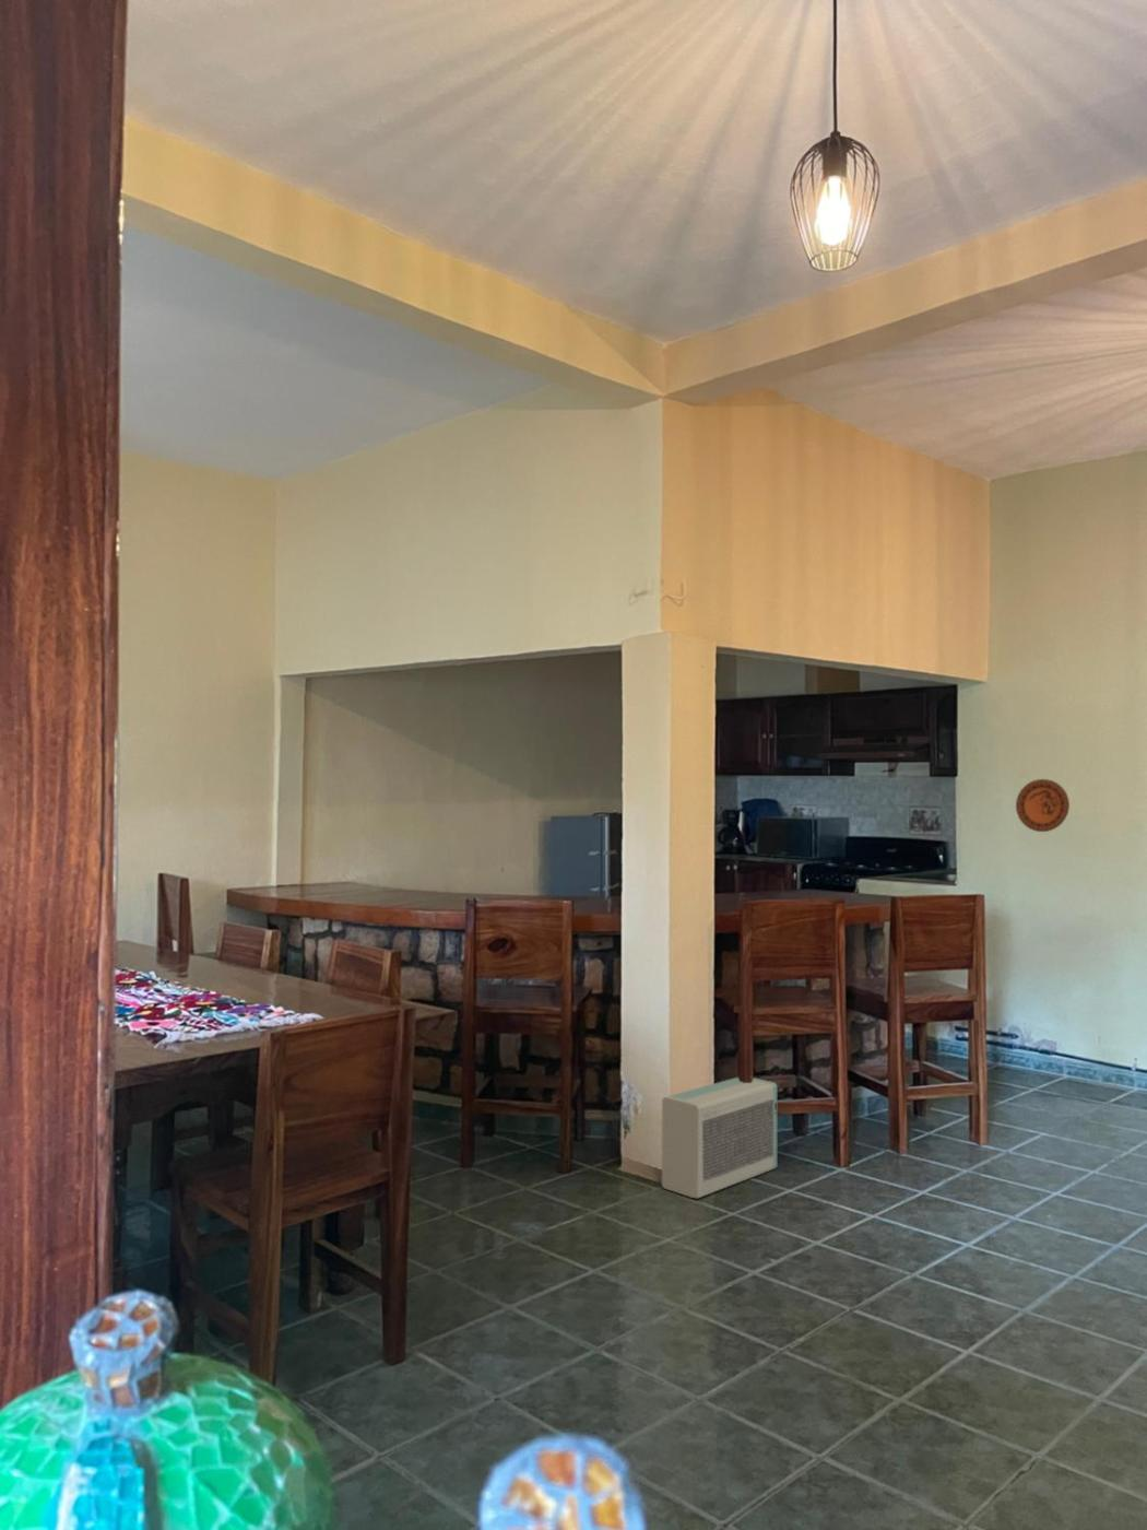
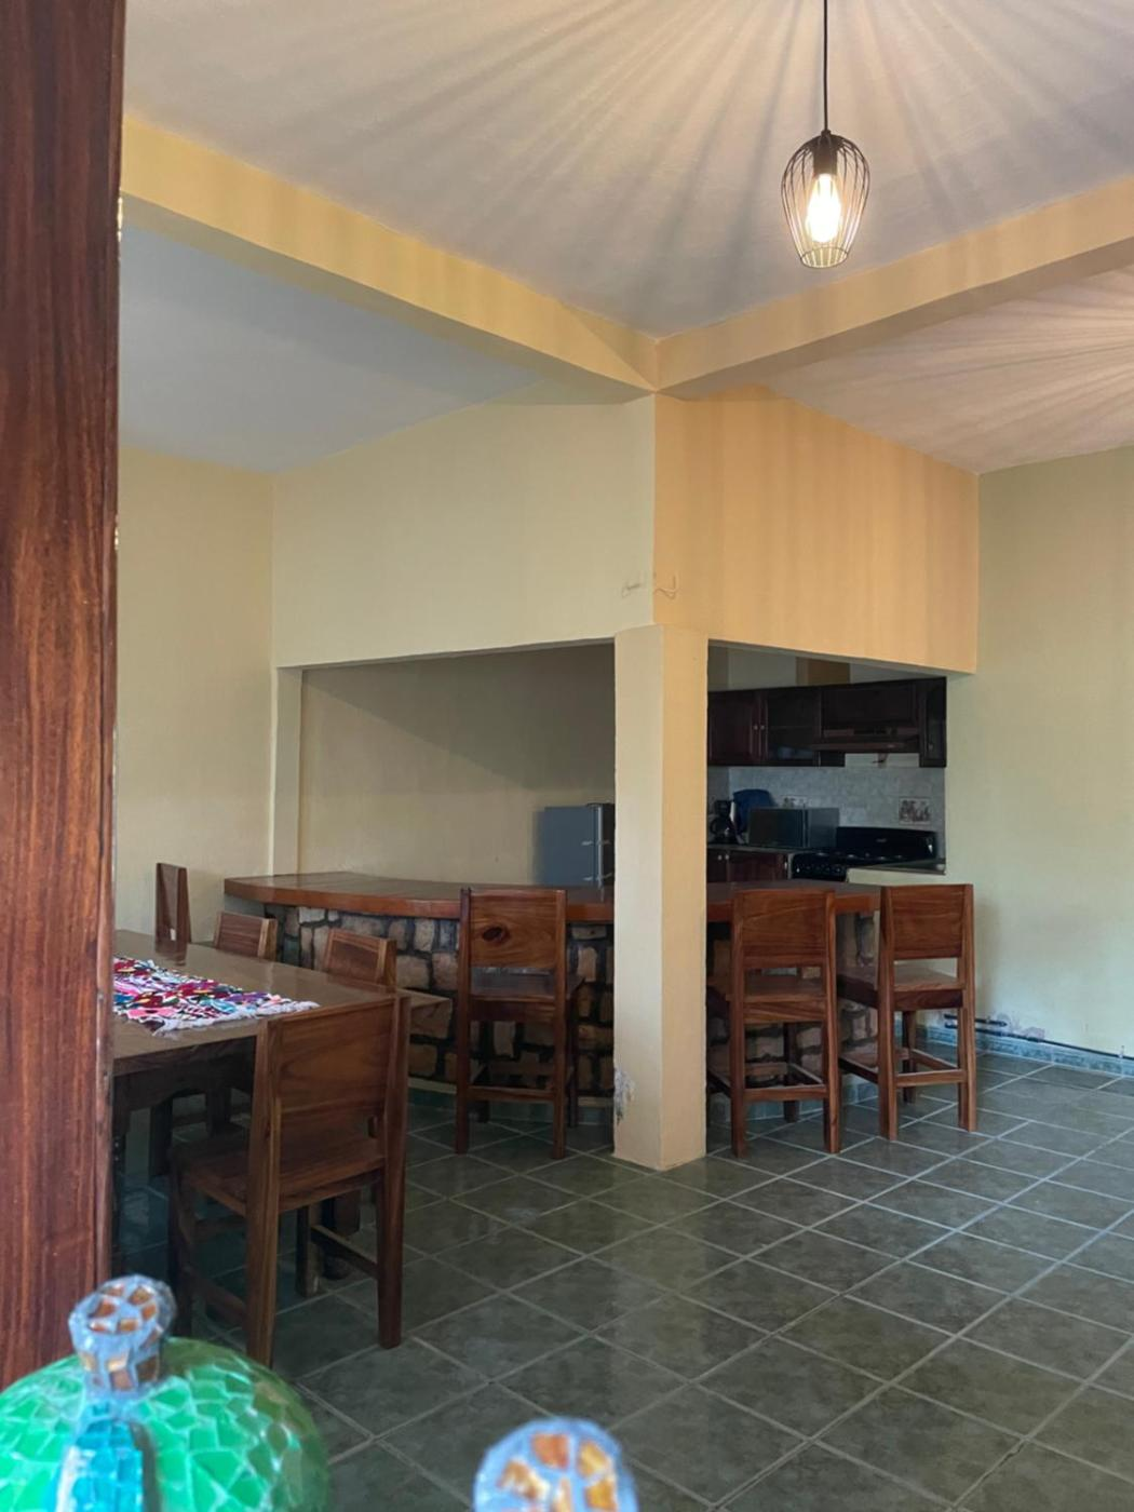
- decorative plate [1014,778,1071,832]
- air purifier [661,1077,778,1199]
